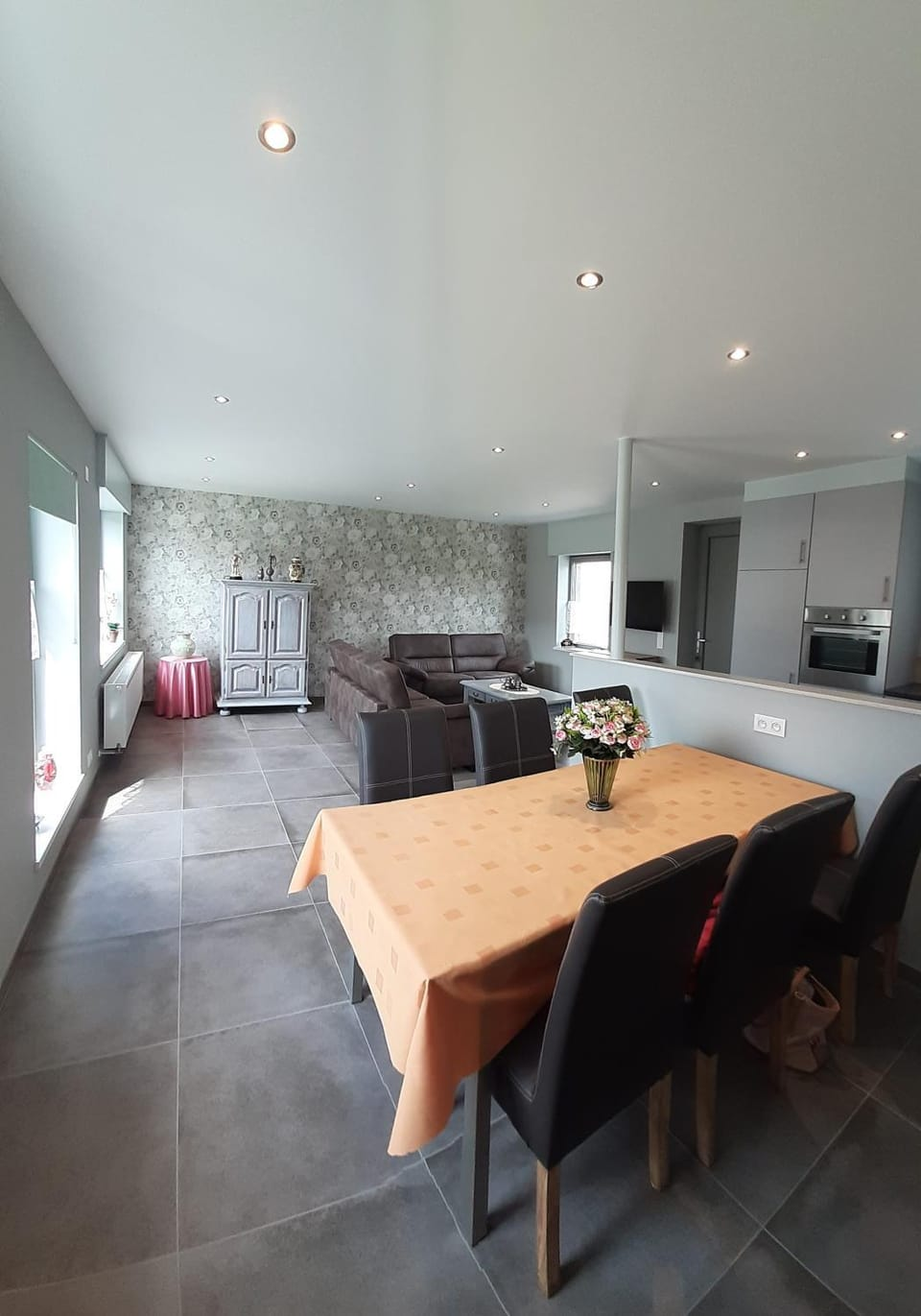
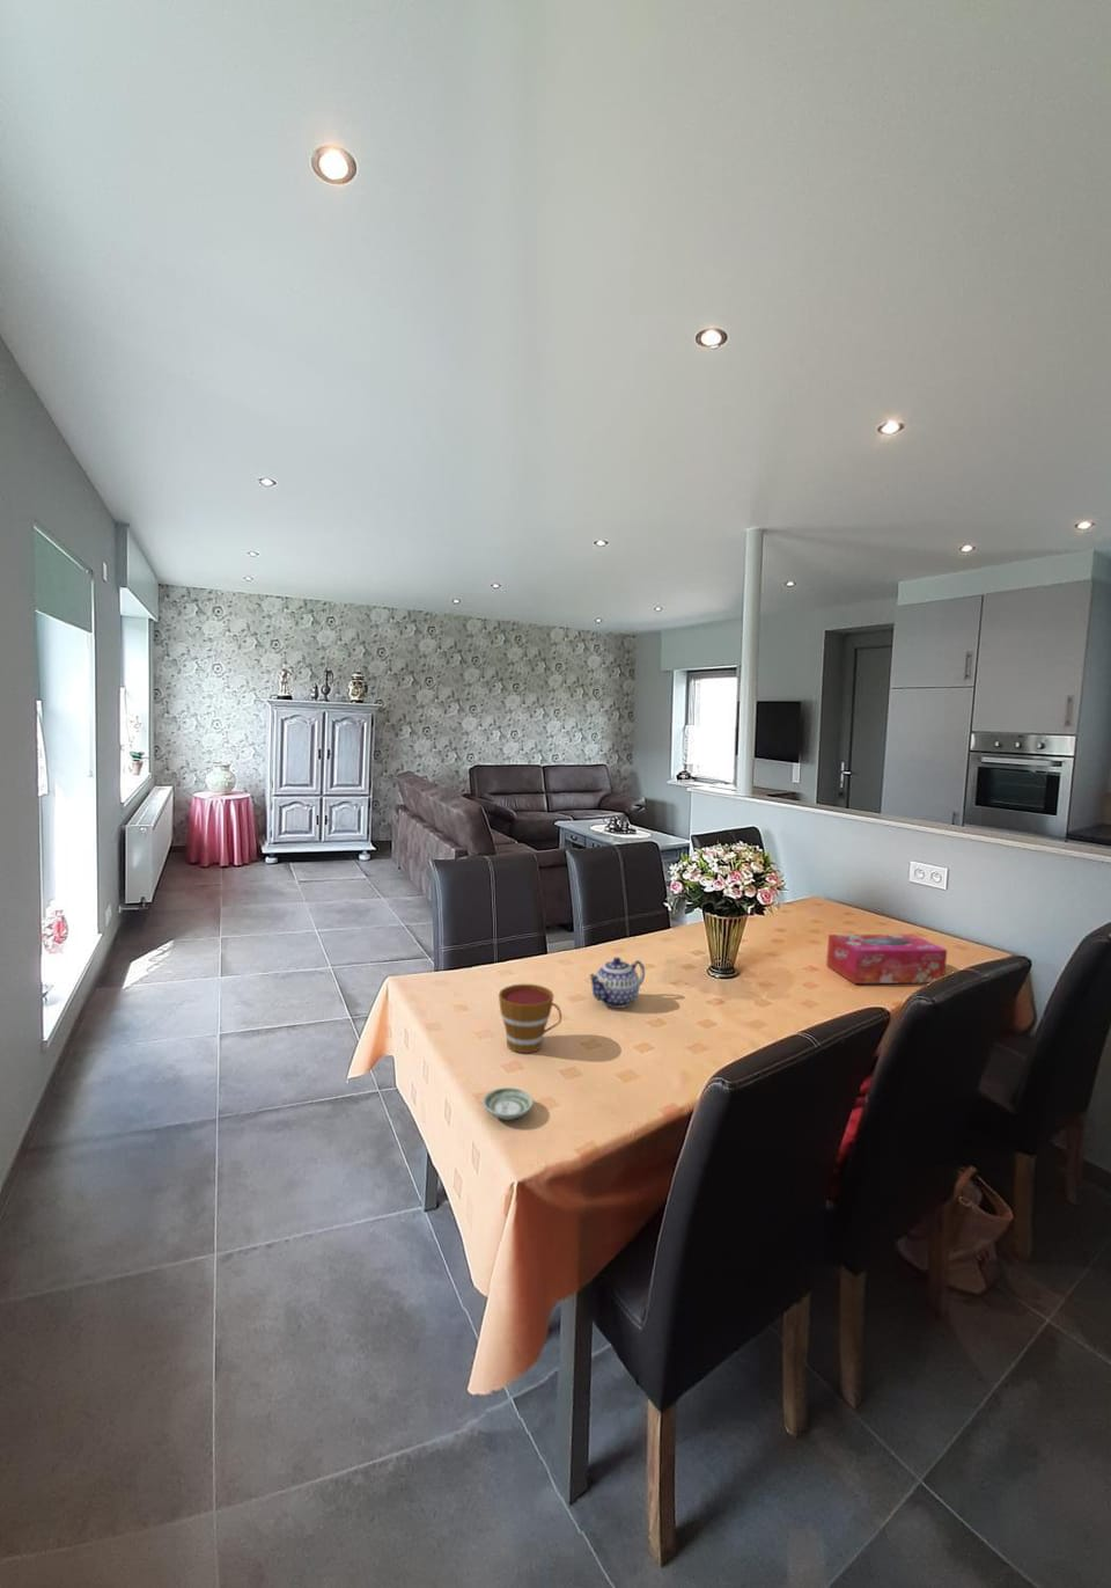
+ tissue box [825,934,948,985]
+ teapot [587,956,645,1009]
+ cup [498,983,562,1053]
+ saucer [481,1086,534,1121]
